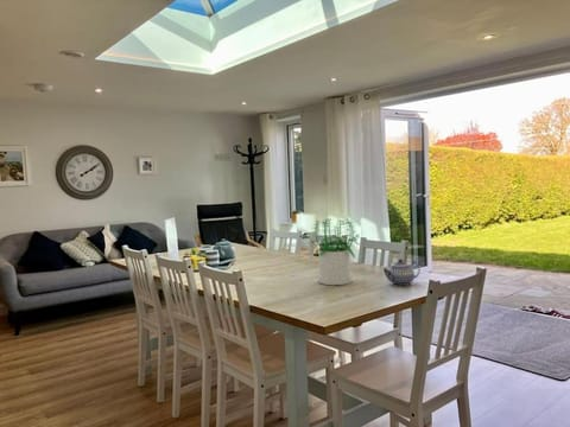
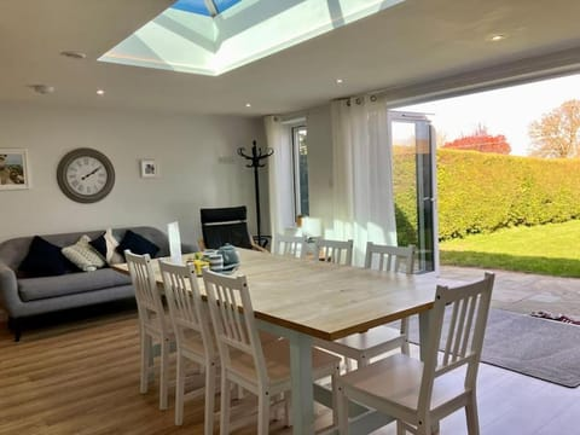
- teapot [382,257,422,287]
- potted plant [309,217,361,286]
